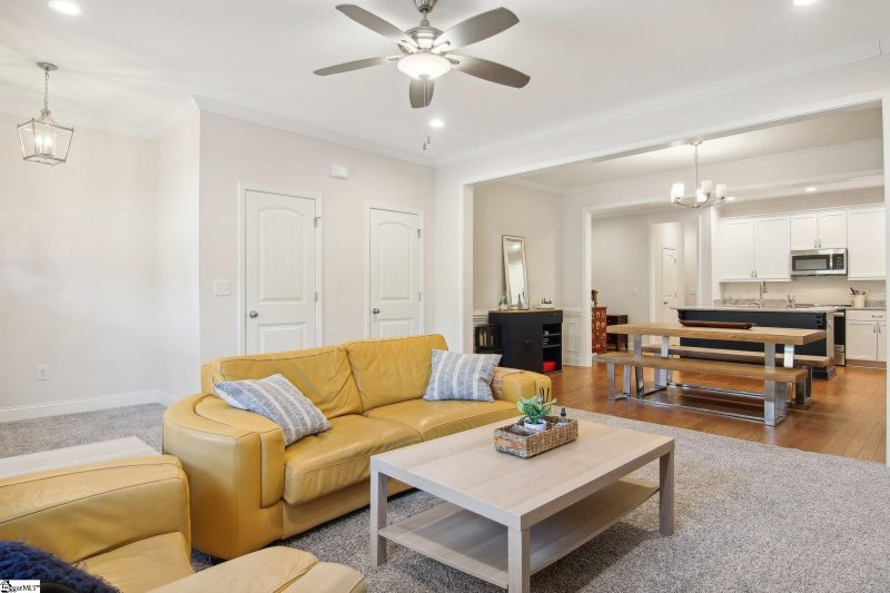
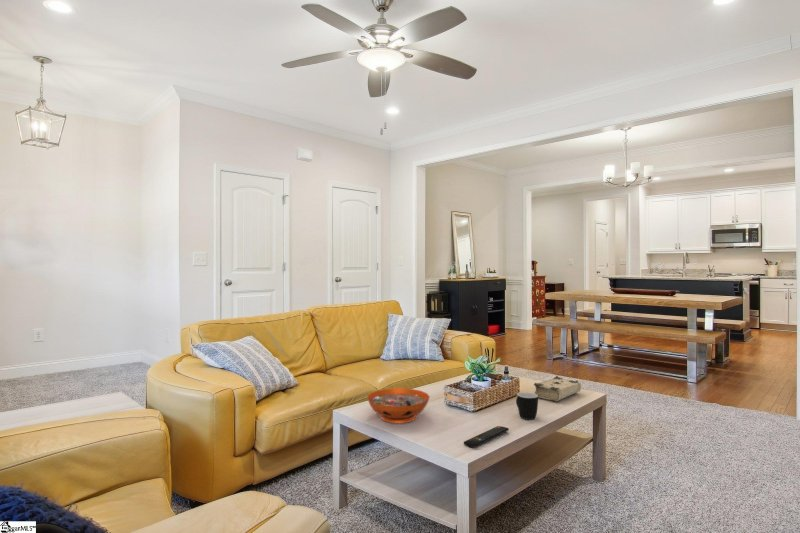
+ book [533,375,582,403]
+ mug [515,391,539,421]
+ remote control [463,425,510,448]
+ decorative bowl [366,387,431,424]
